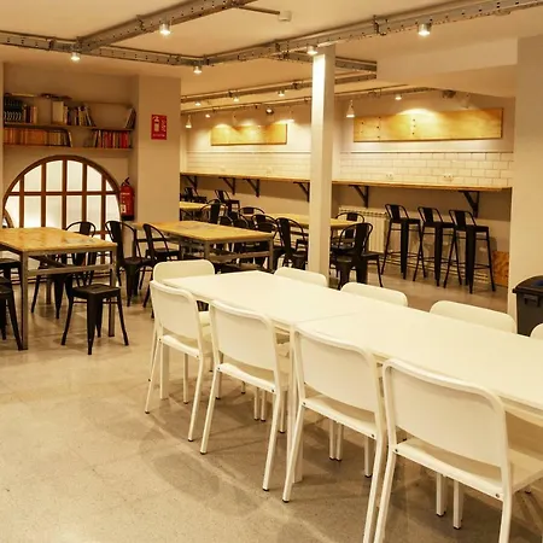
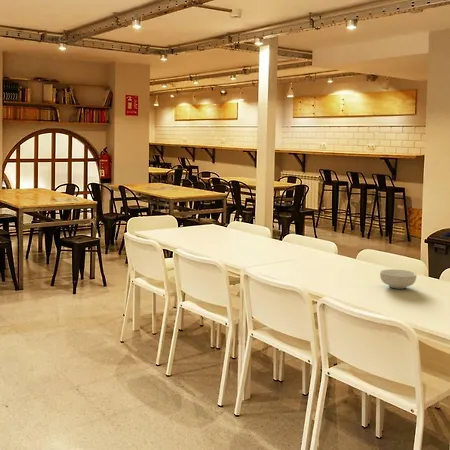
+ cereal bowl [379,268,418,290]
